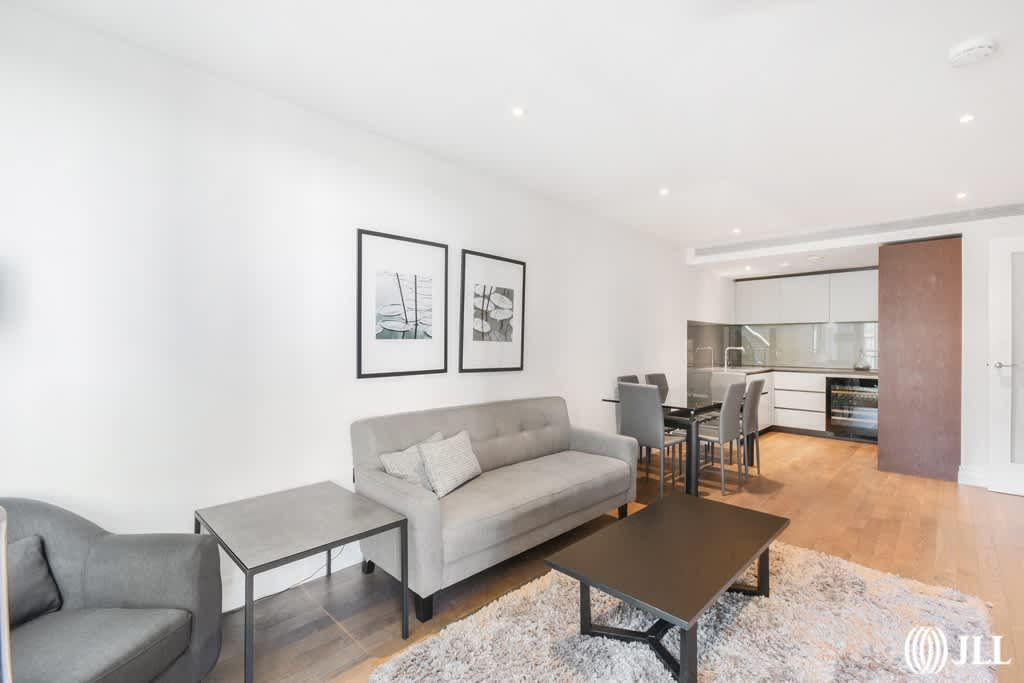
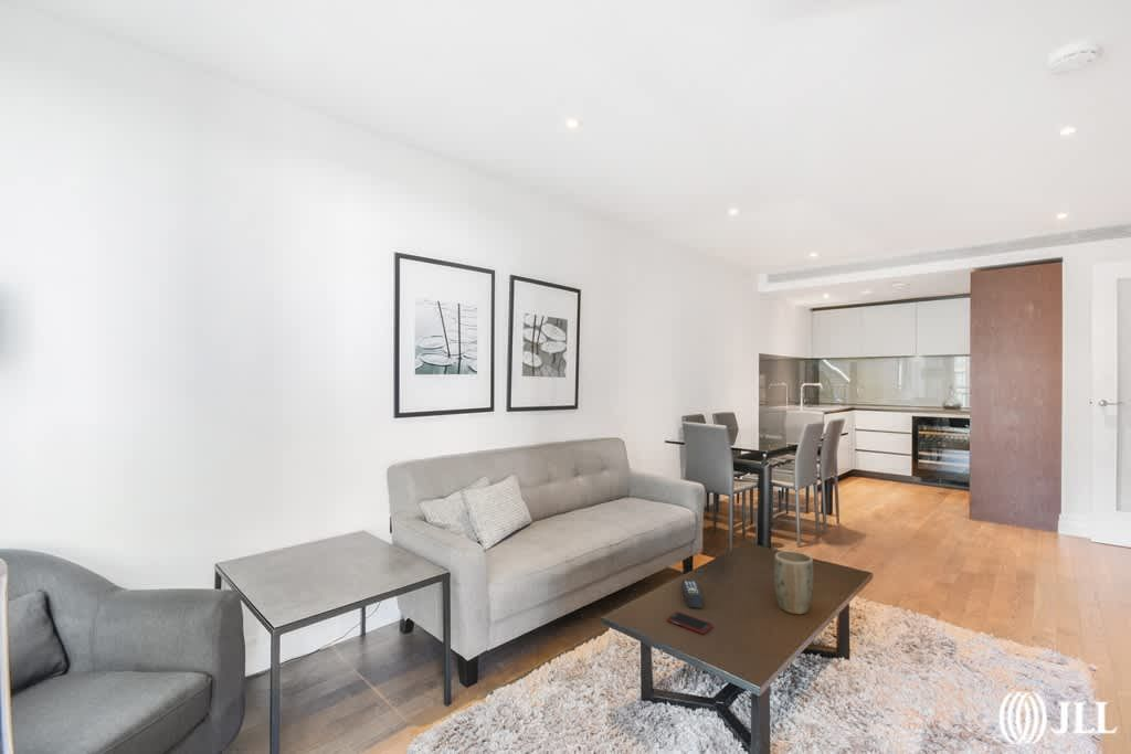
+ cell phone [666,610,714,635]
+ plant pot [773,550,814,615]
+ remote control [680,580,705,609]
